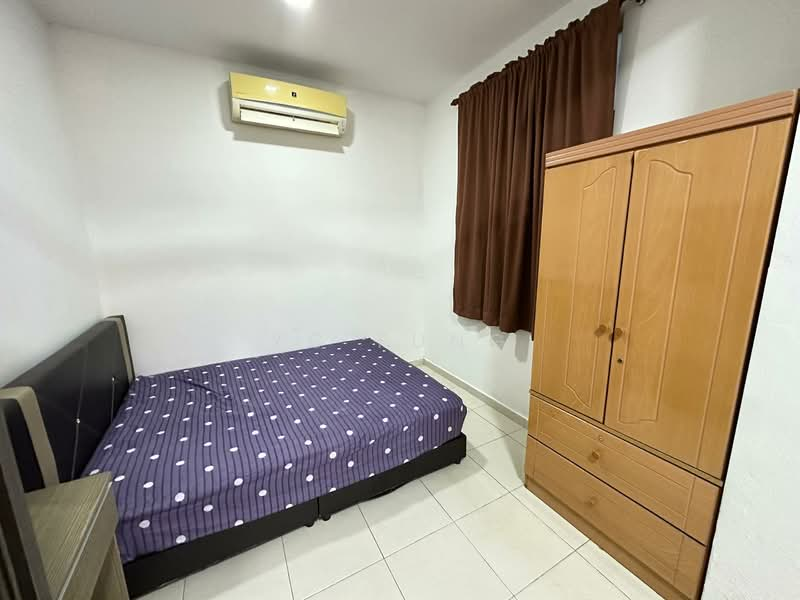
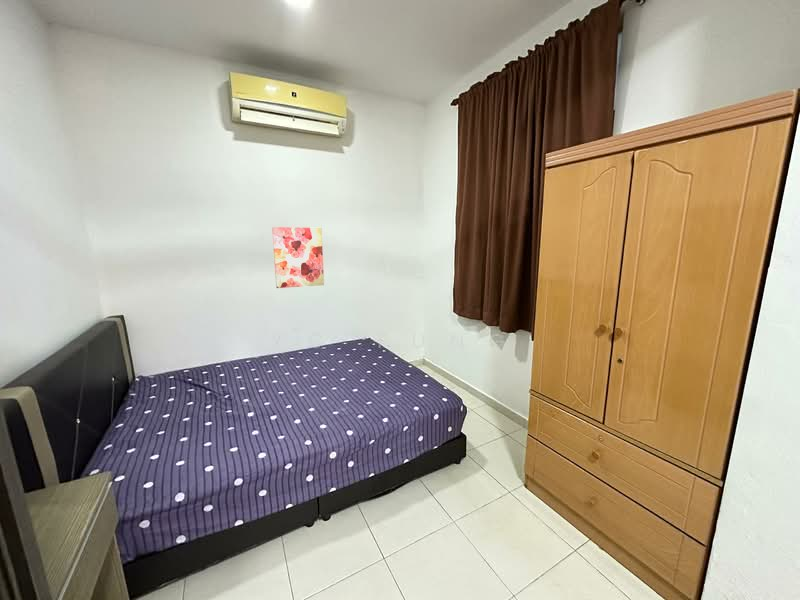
+ wall art [271,226,325,289]
